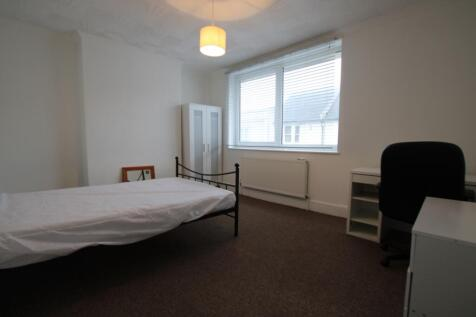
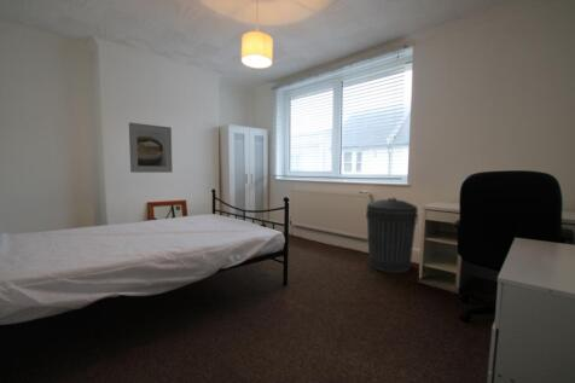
+ trash can [365,197,419,274]
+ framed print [128,122,174,174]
